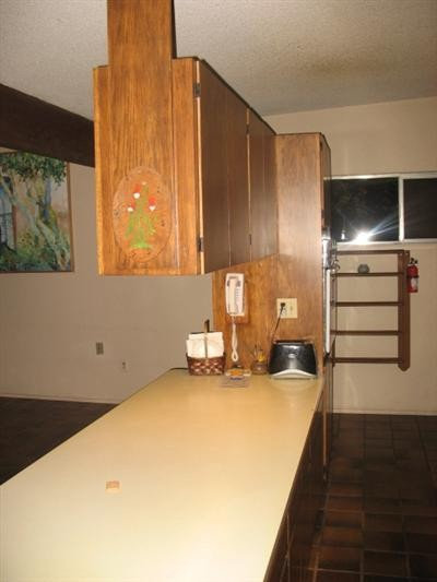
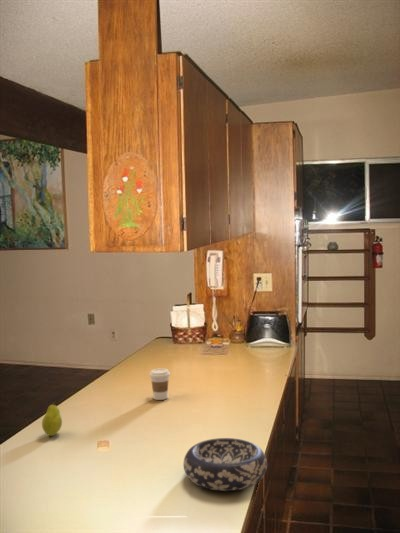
+ coffee cup [149,367,171,401]
+ fruit [41,400,63,437]
+ decorative bowl [182,437,268,492]
